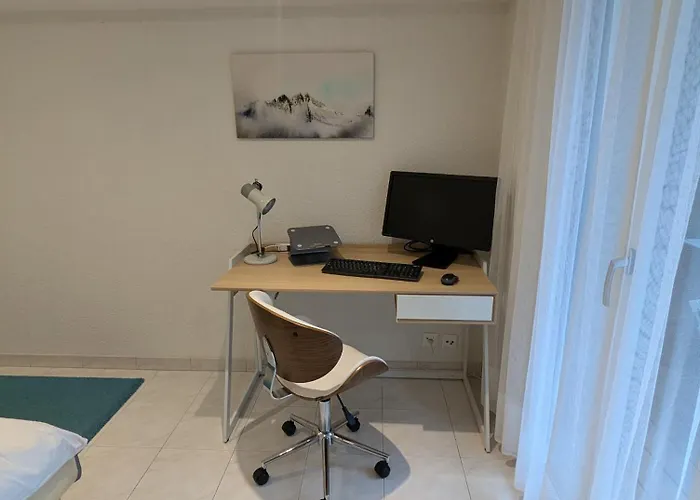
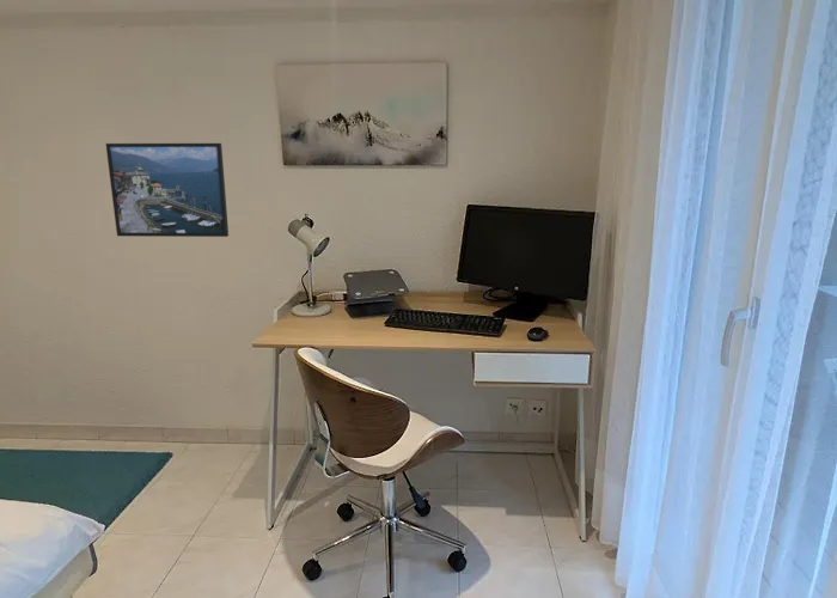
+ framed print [105,142,230,238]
